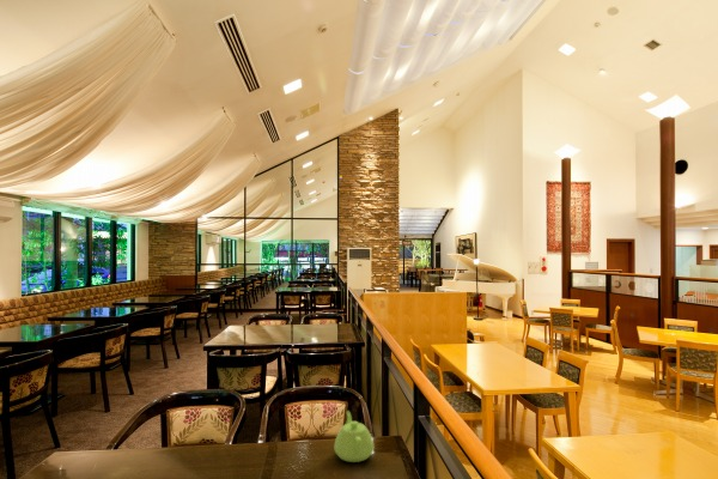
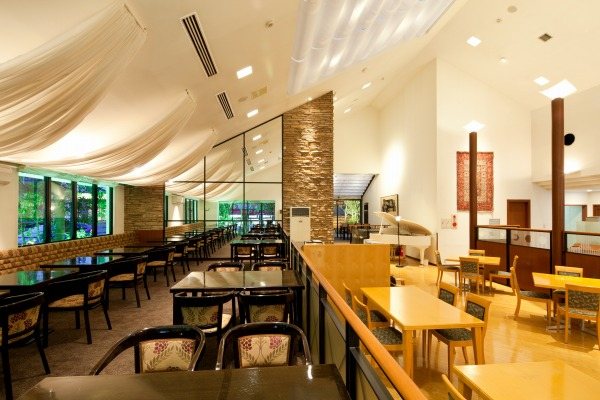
- teapot [333,410,375,463]
